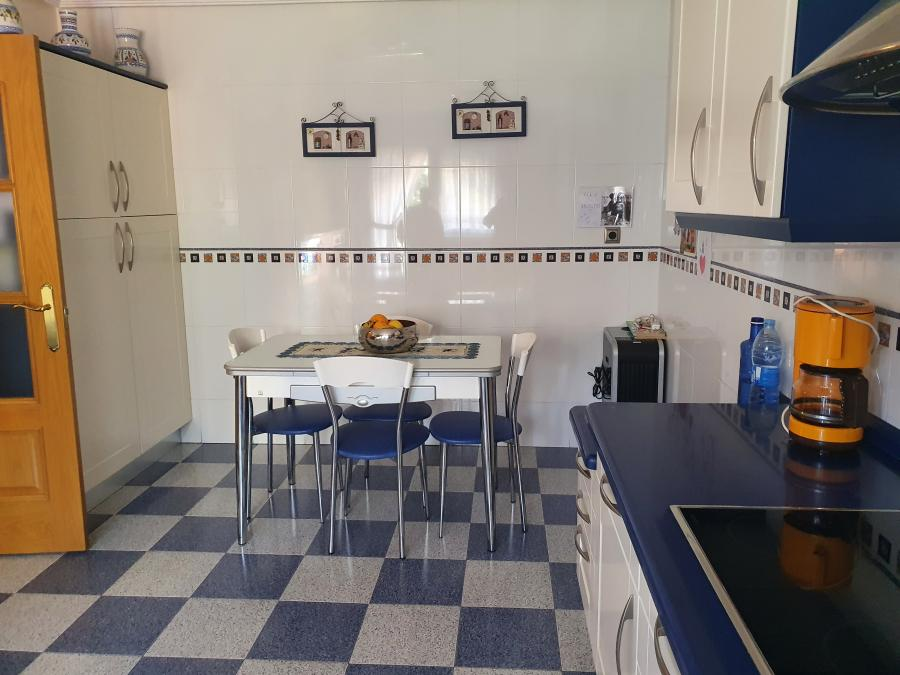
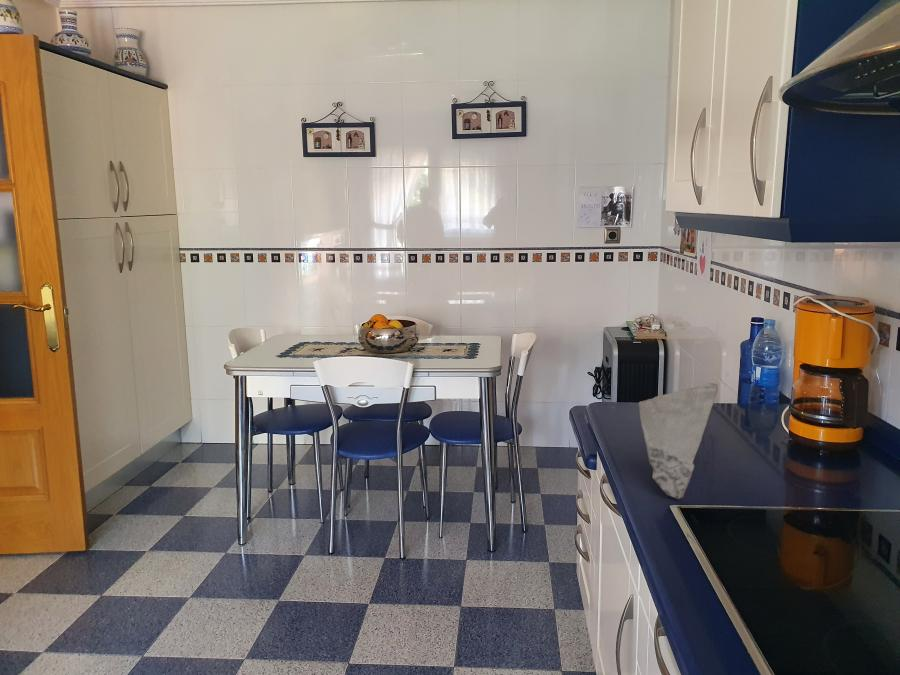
+ dishrag [638,382,719,500]
